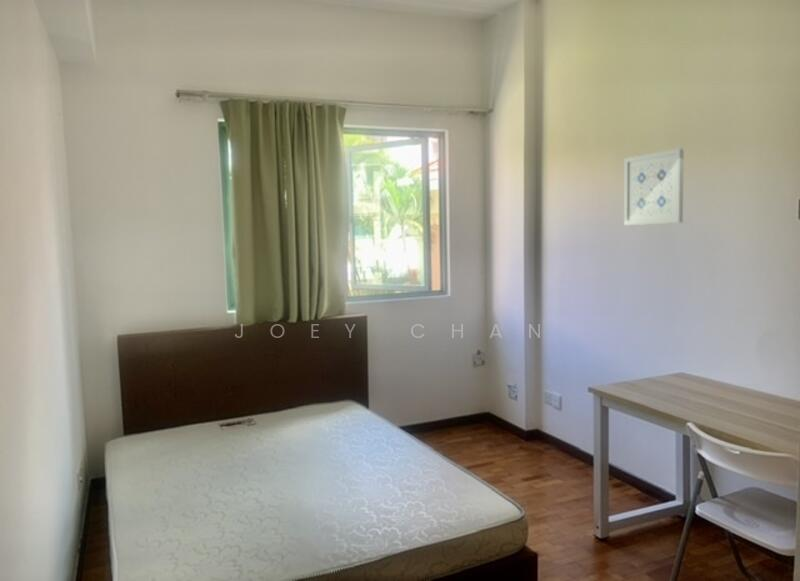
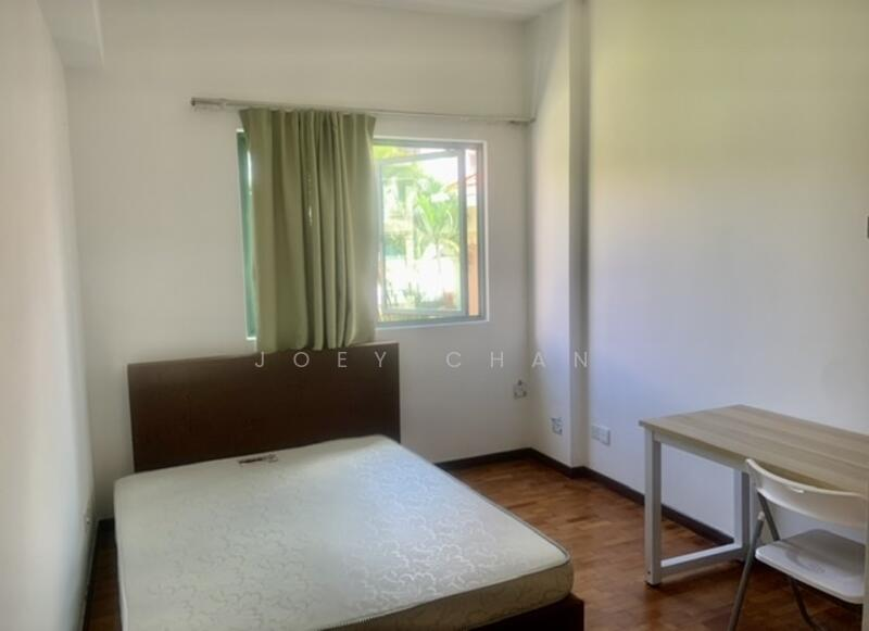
- wall art [623,148,685,226]
